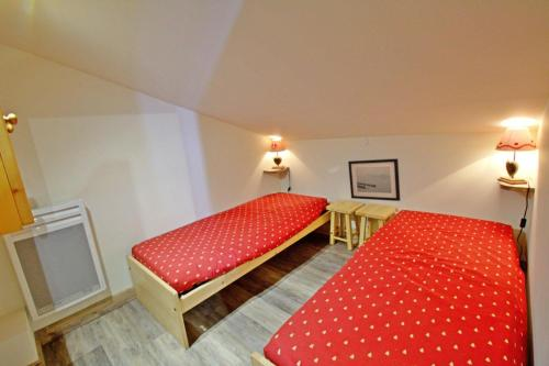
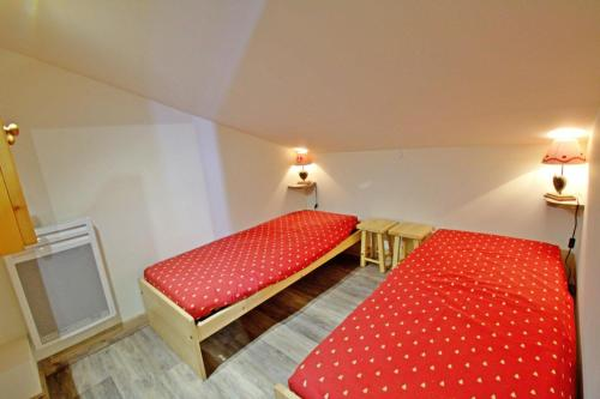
- wall art [347,157,401,202]
